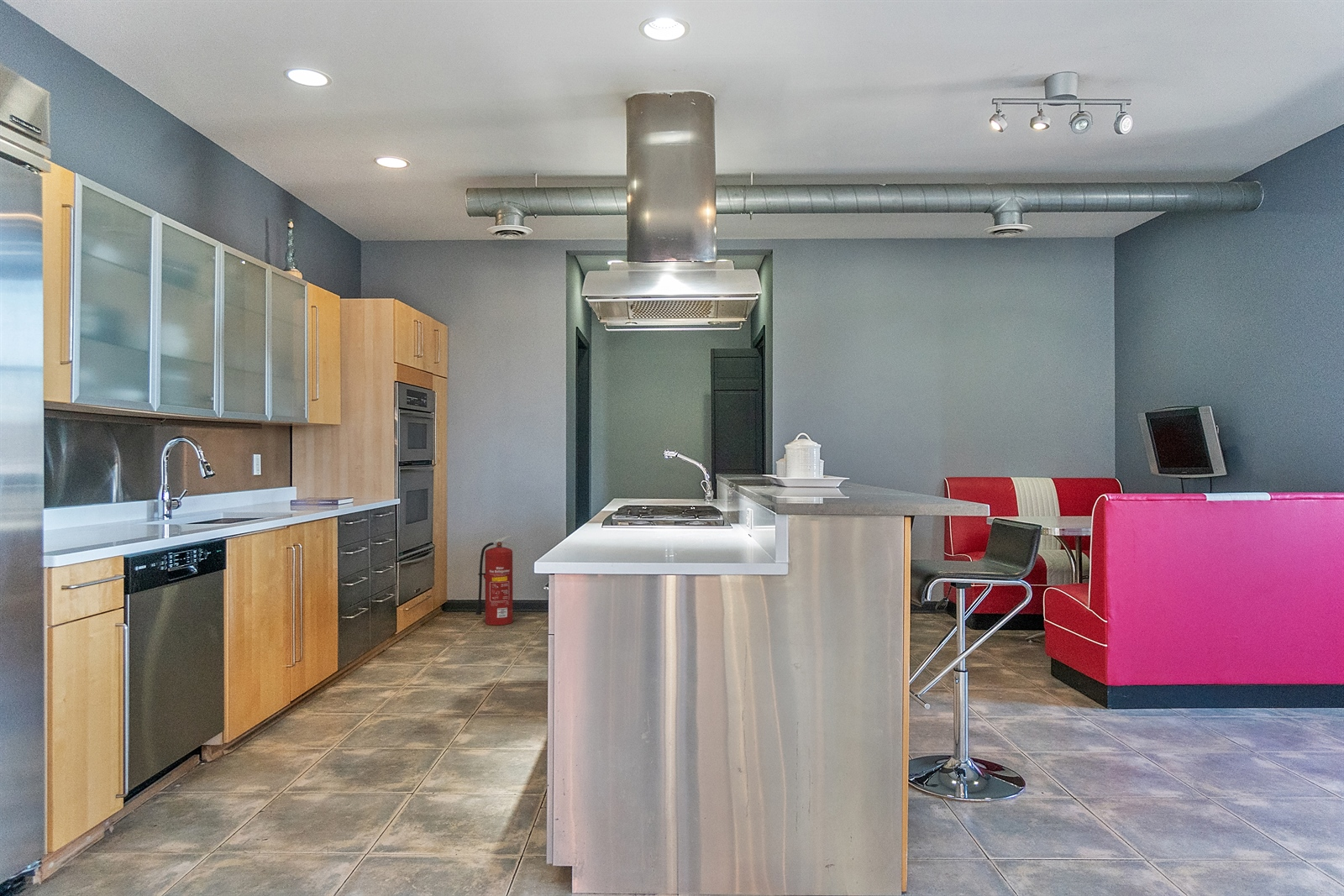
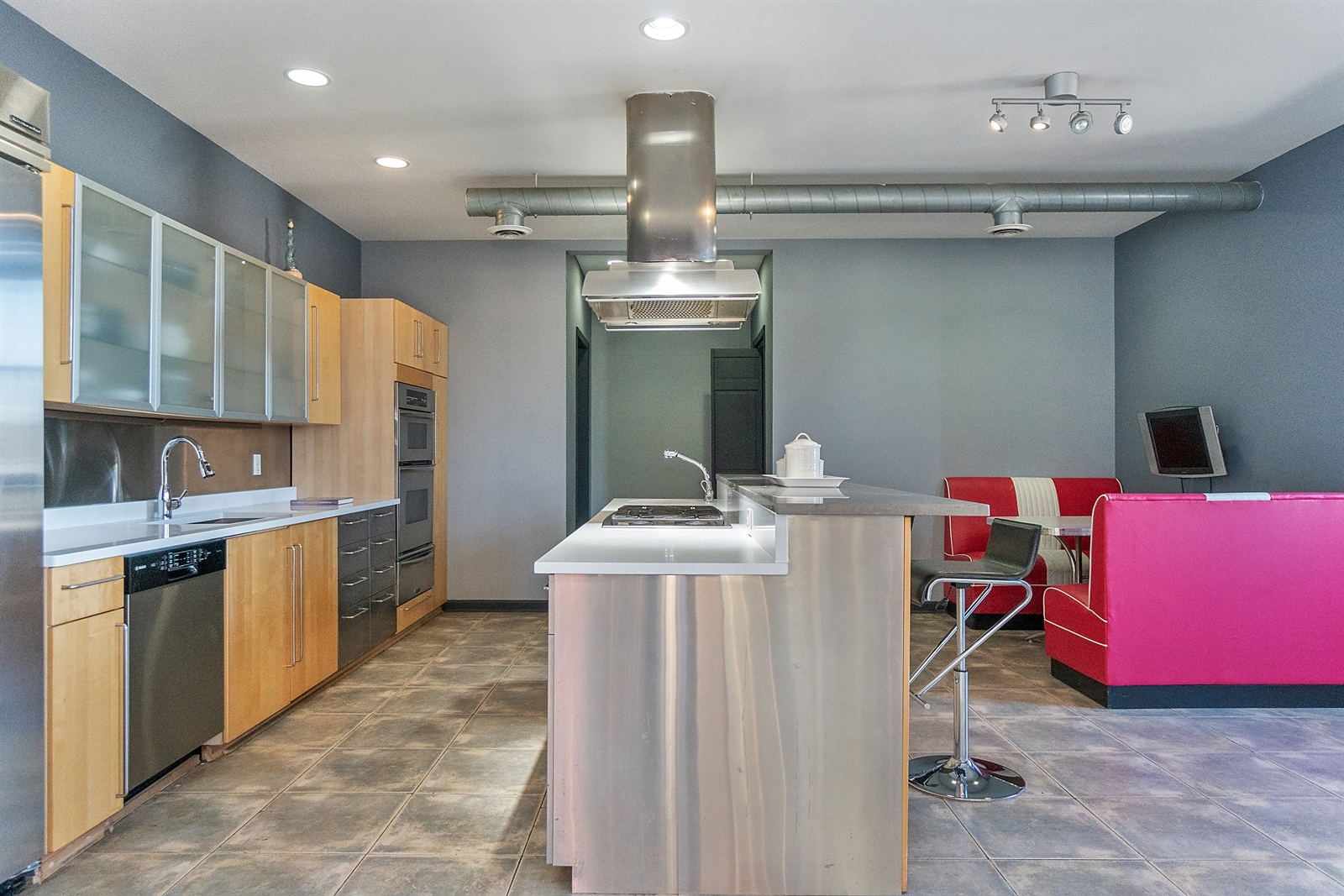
- fire extinguisher [475,535,515,626]
